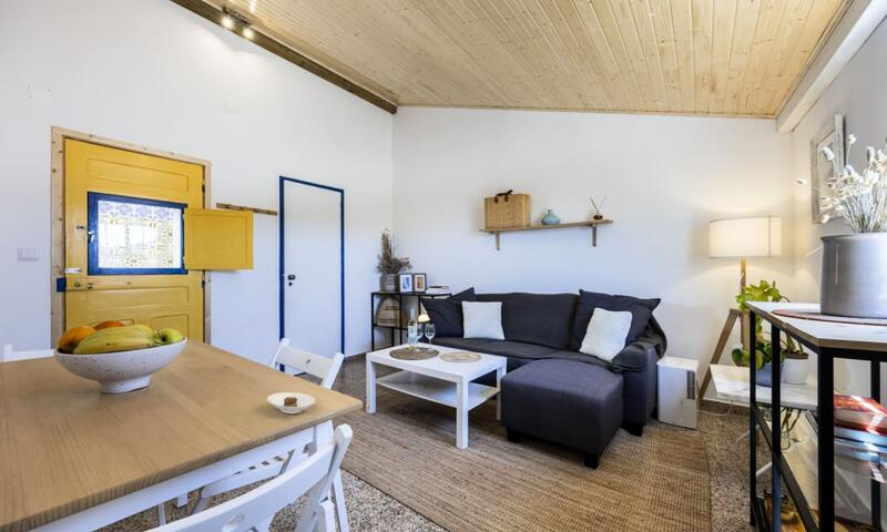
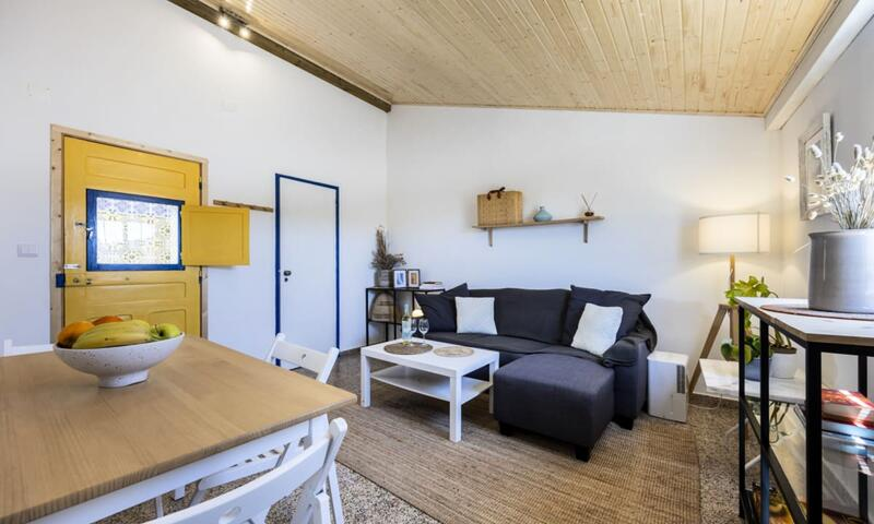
- saucer [266,391,316,415]
